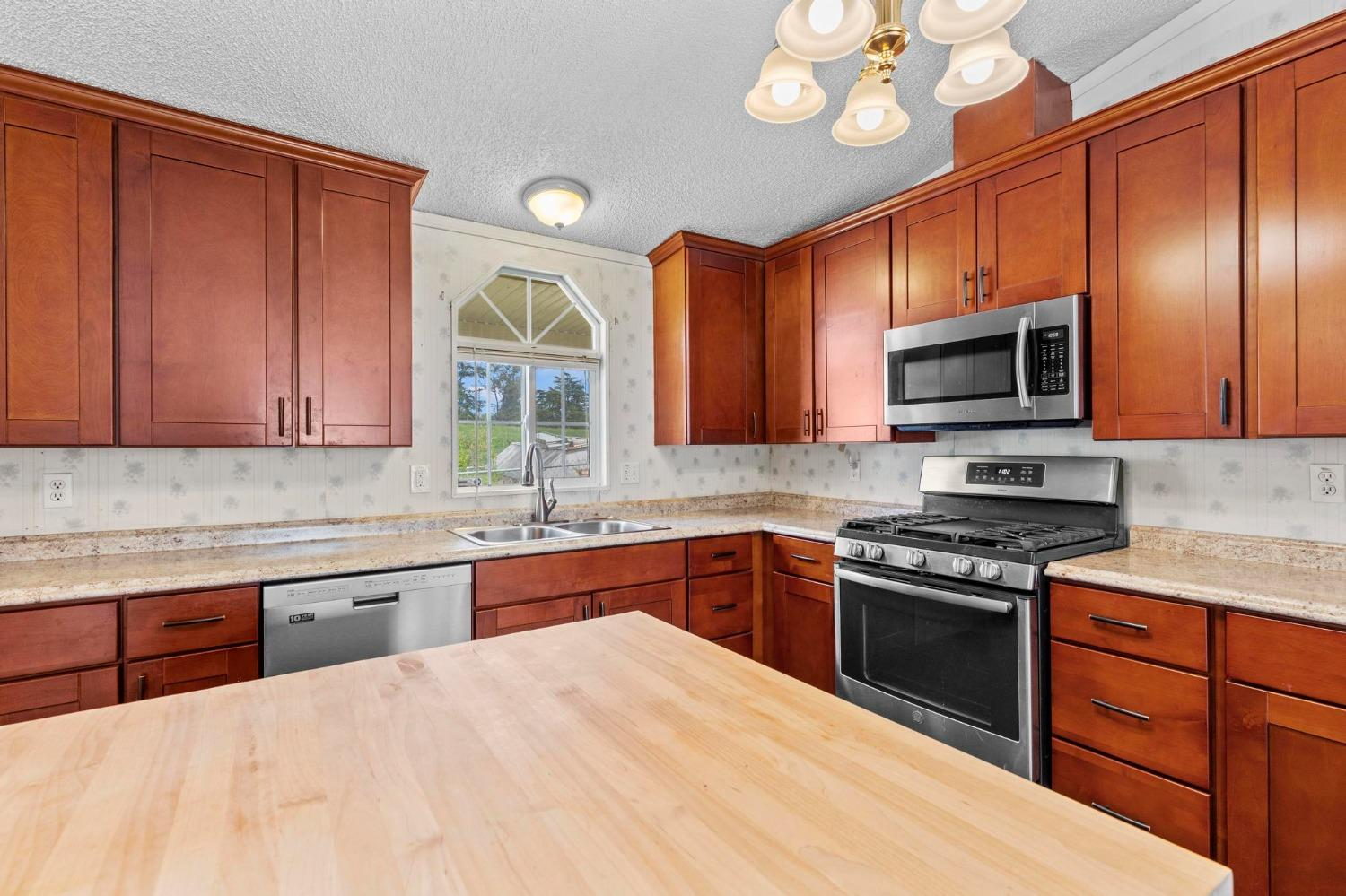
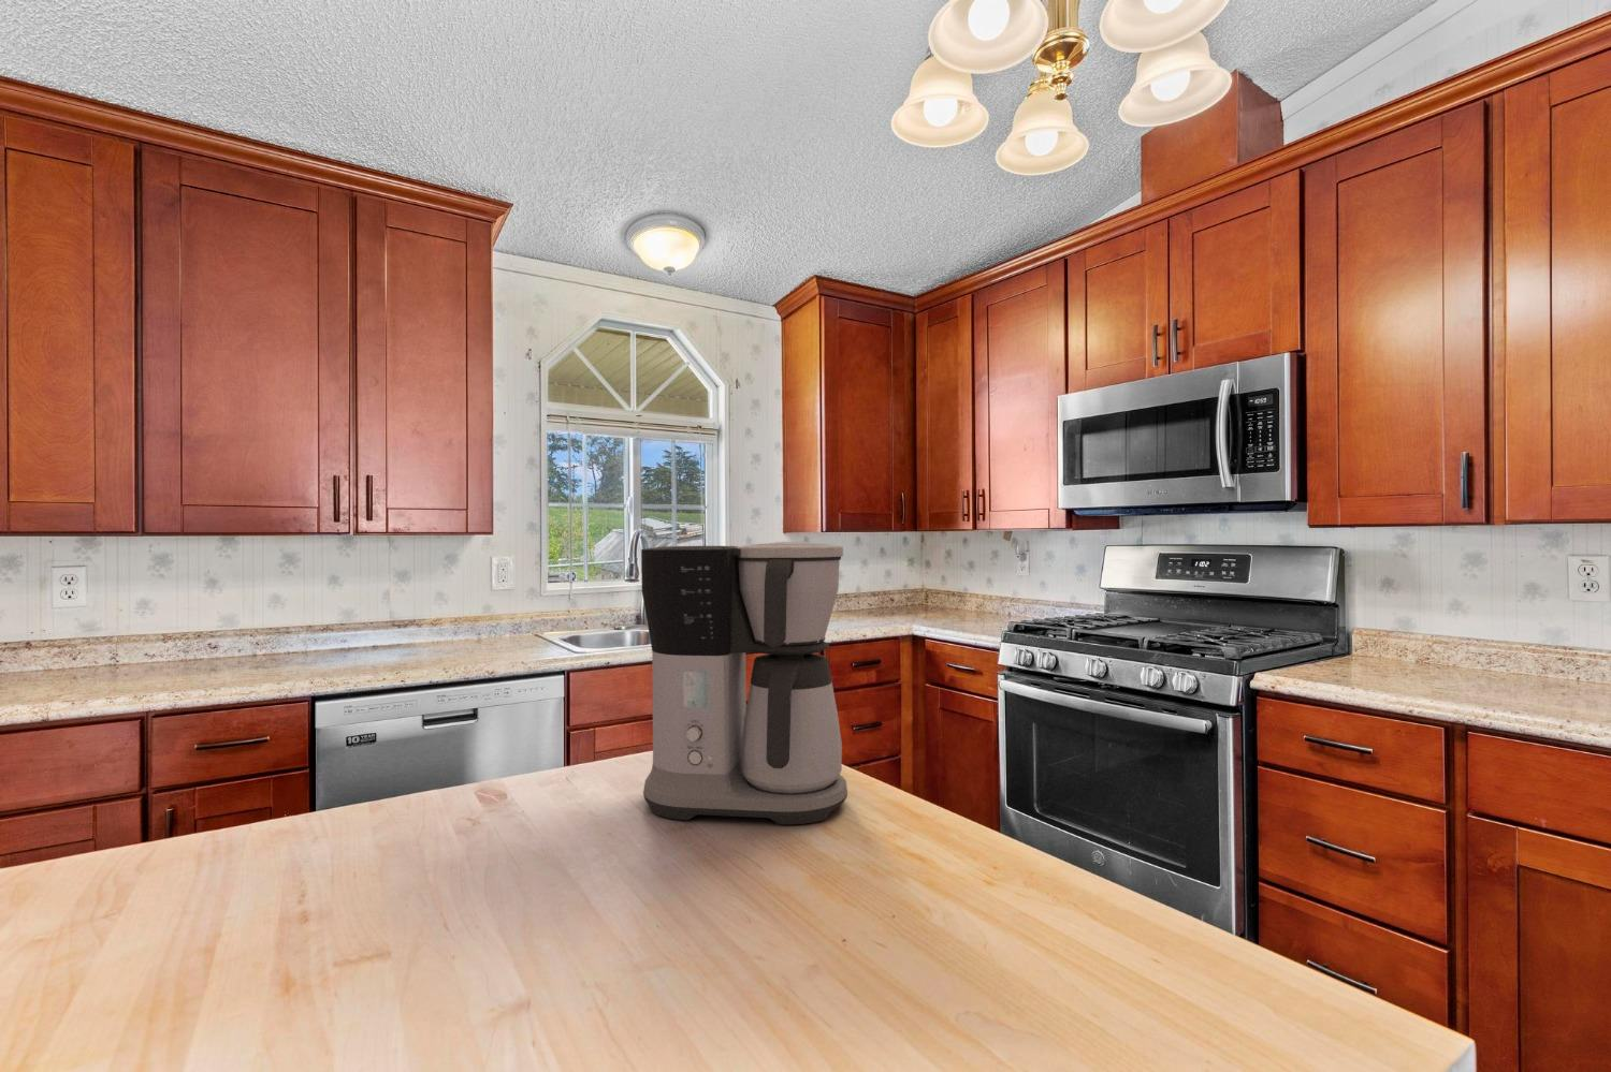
+ coffee maker [640,541,849,826]
